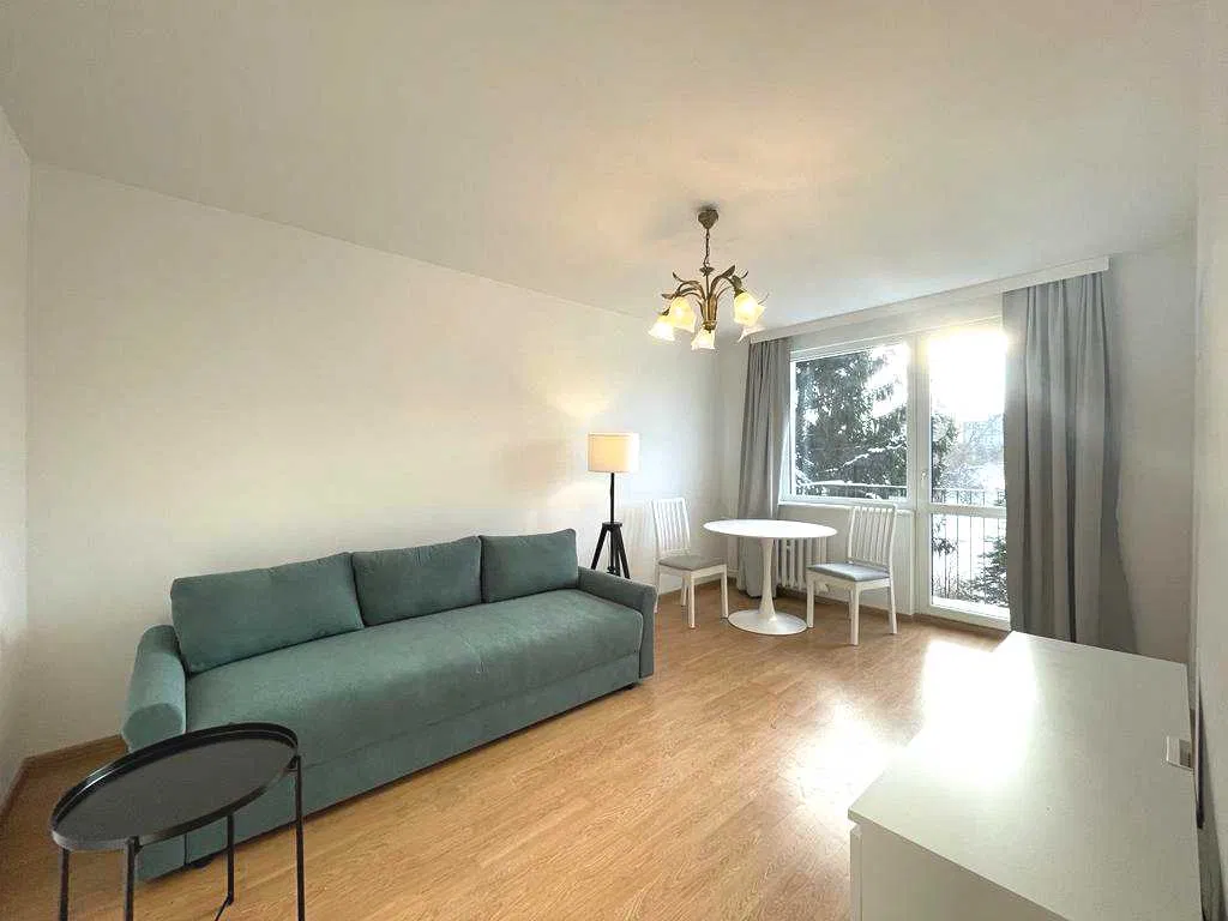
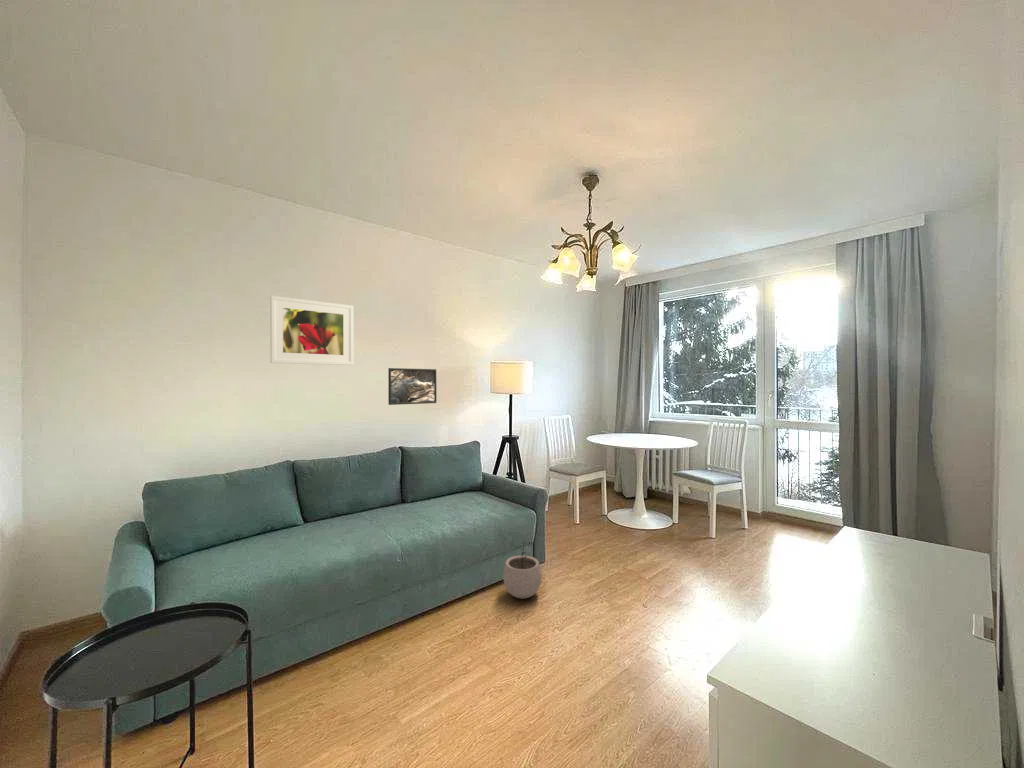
+ plant pot [502,547,542,600]
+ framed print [269,295,354,366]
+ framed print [387,367,437,406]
